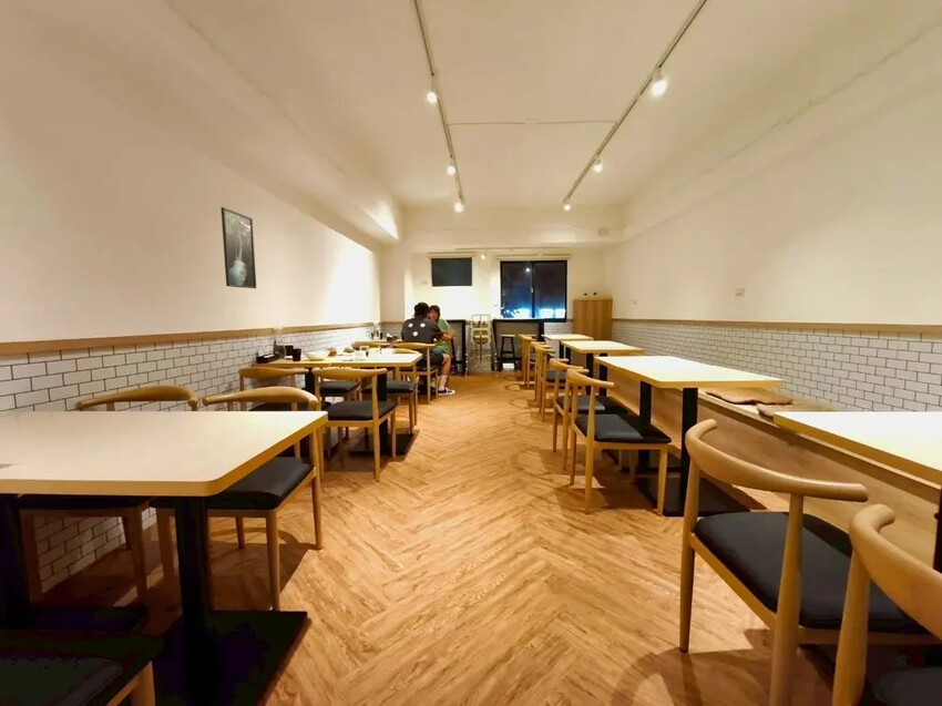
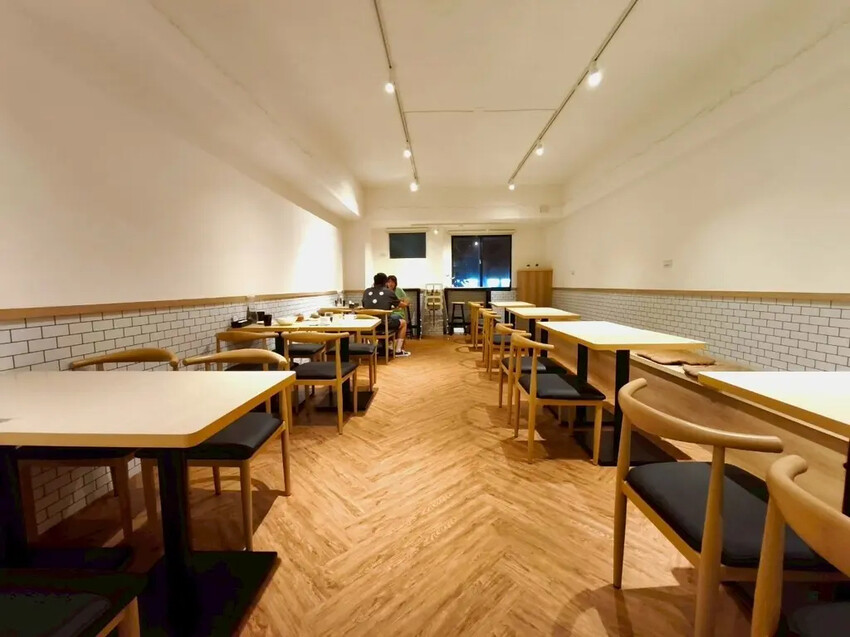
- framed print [219,206,257,289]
